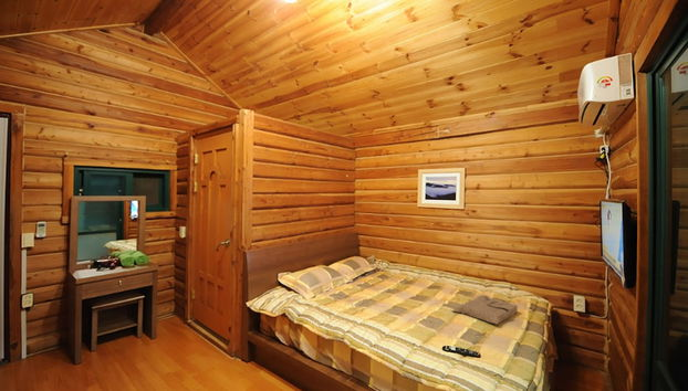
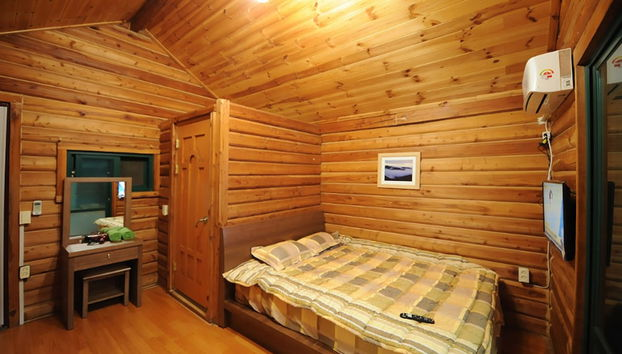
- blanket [451,294,519,326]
